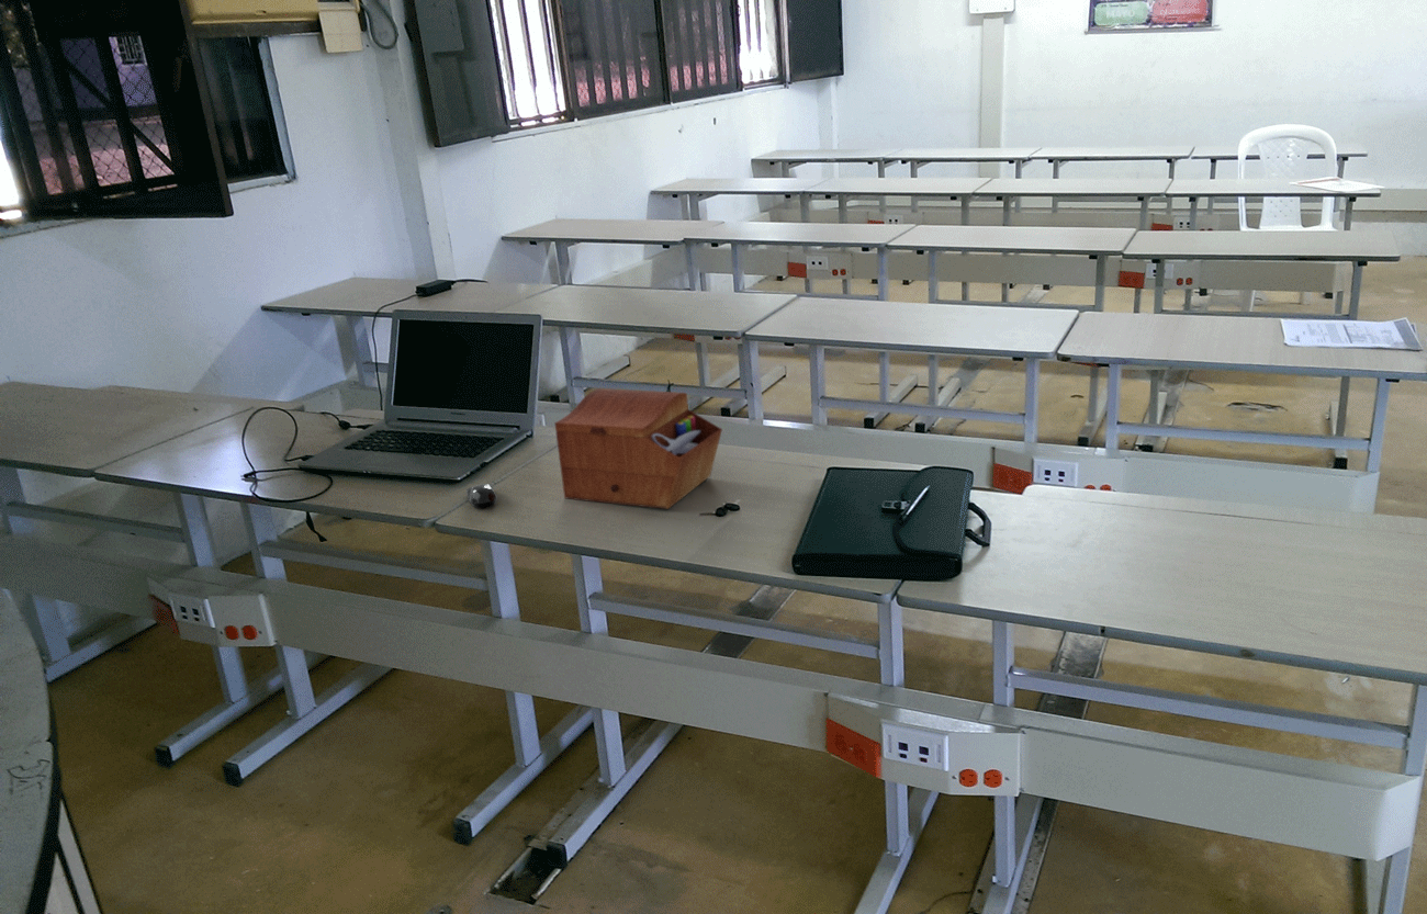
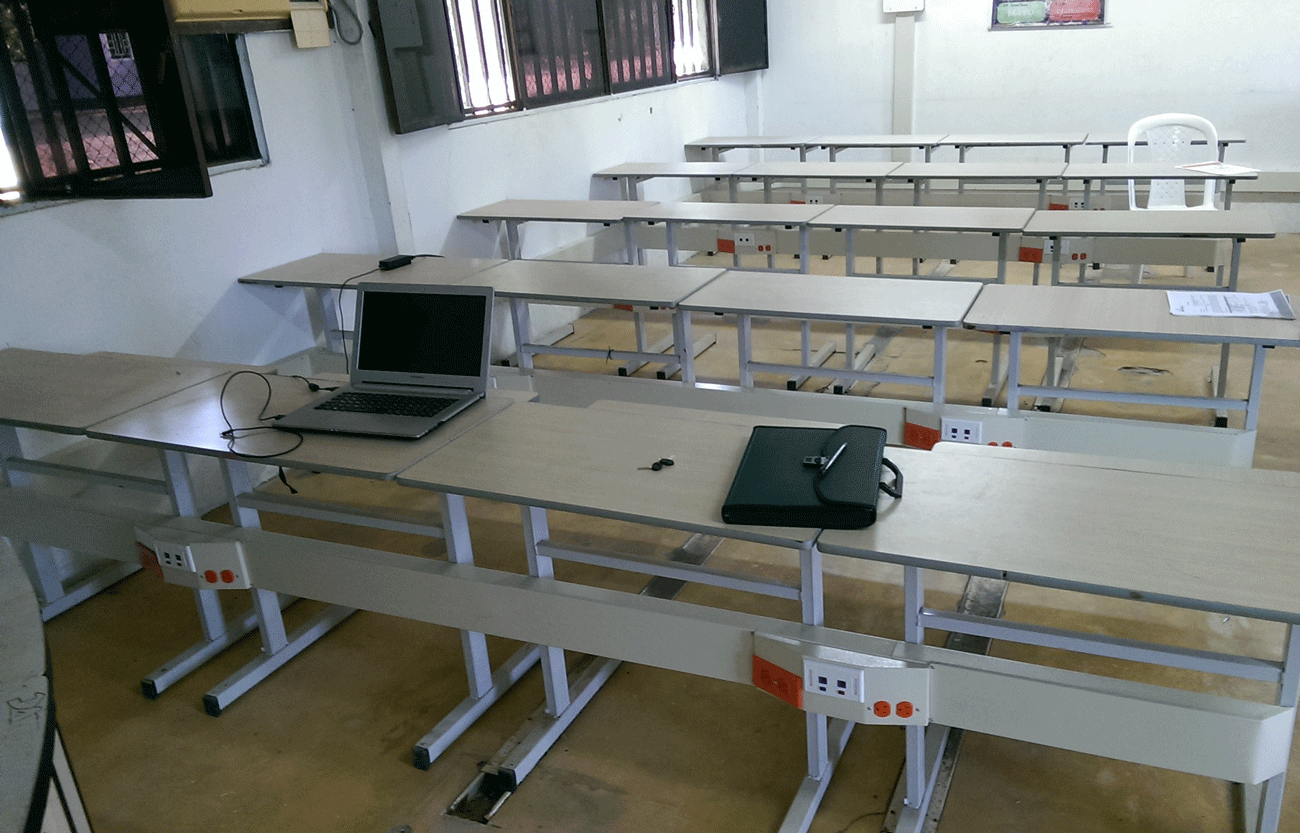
- sewing box [553,387,723,510]
- computer mouse [465,483,498,509]
